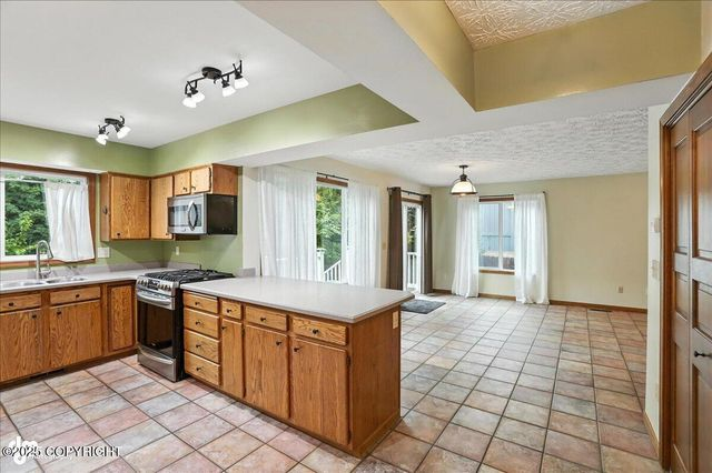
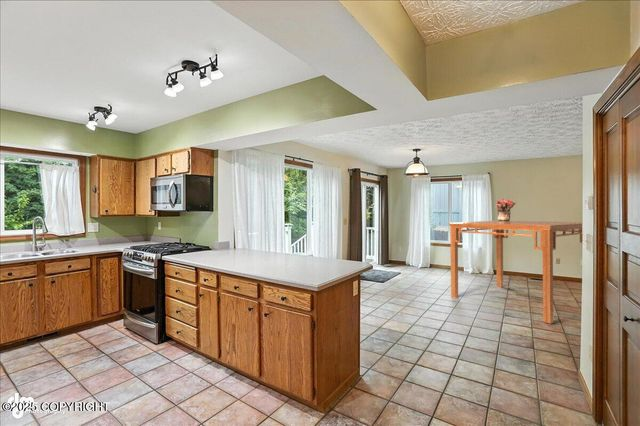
+ dining table [448,220,583,325]
+ bouquet [494,197,517,221]
